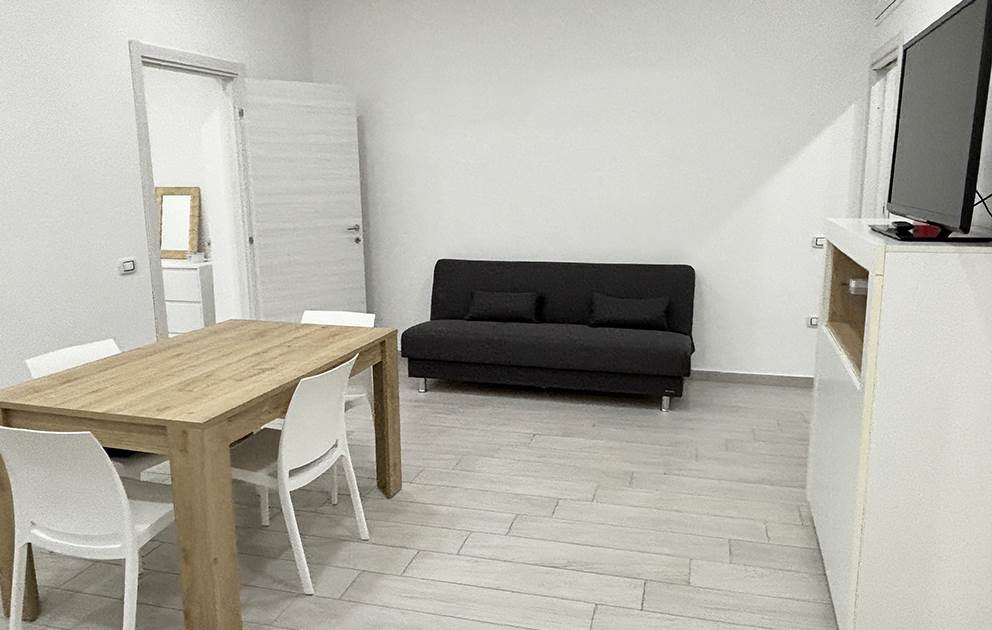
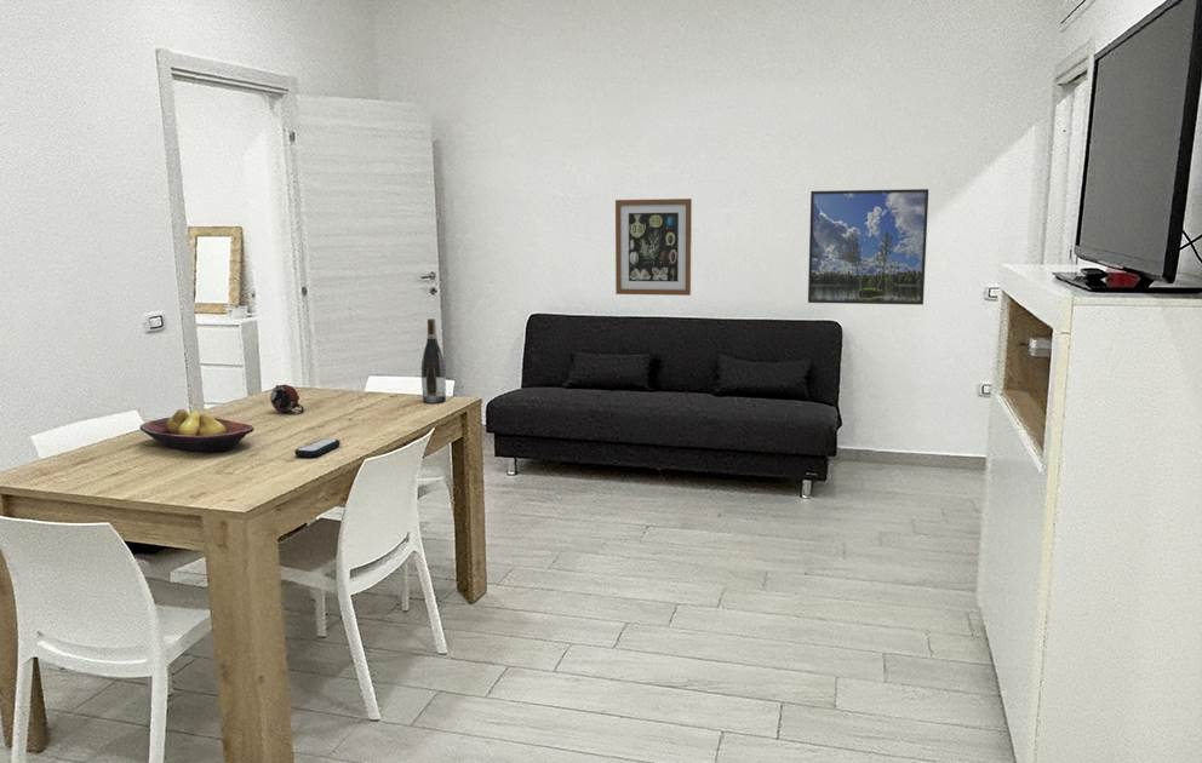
+ wall art [614,197,693,297]
+ fruit bowl [138,408,256,453]
+ teapot [269,383,305,414]
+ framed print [807,188,929,306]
+ remote control [293,437,342,459]
+ wine bottle [420,317,447,405]
